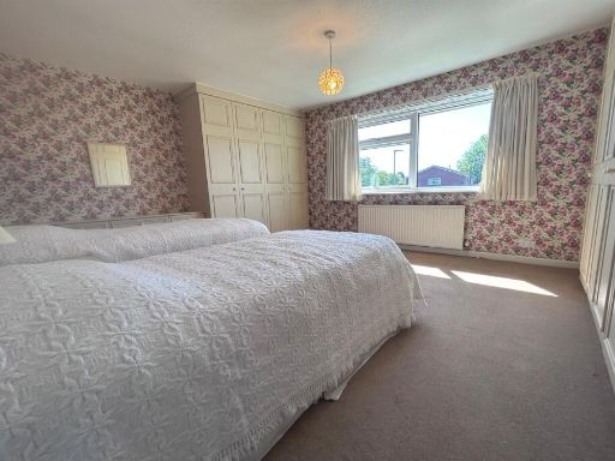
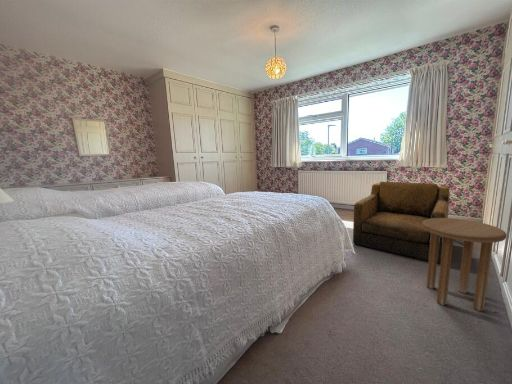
+ side table [422,217,508,312]
+ armchair [352,181,451,264]
